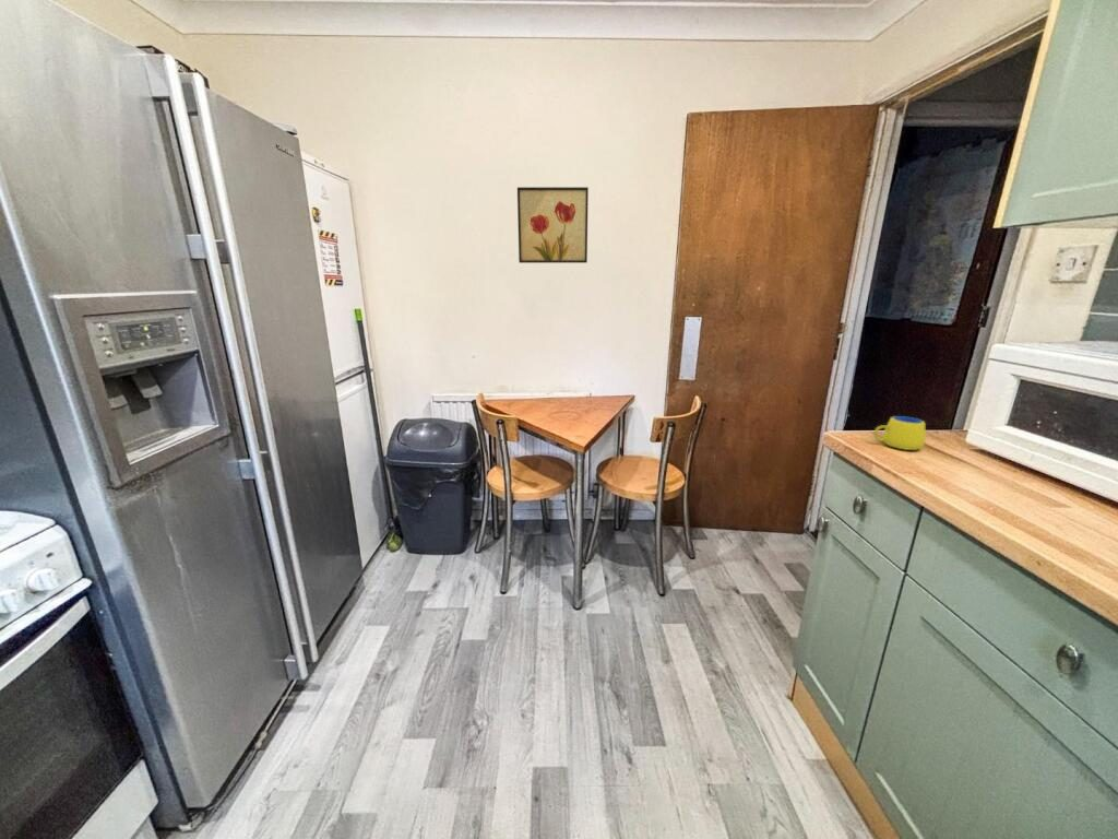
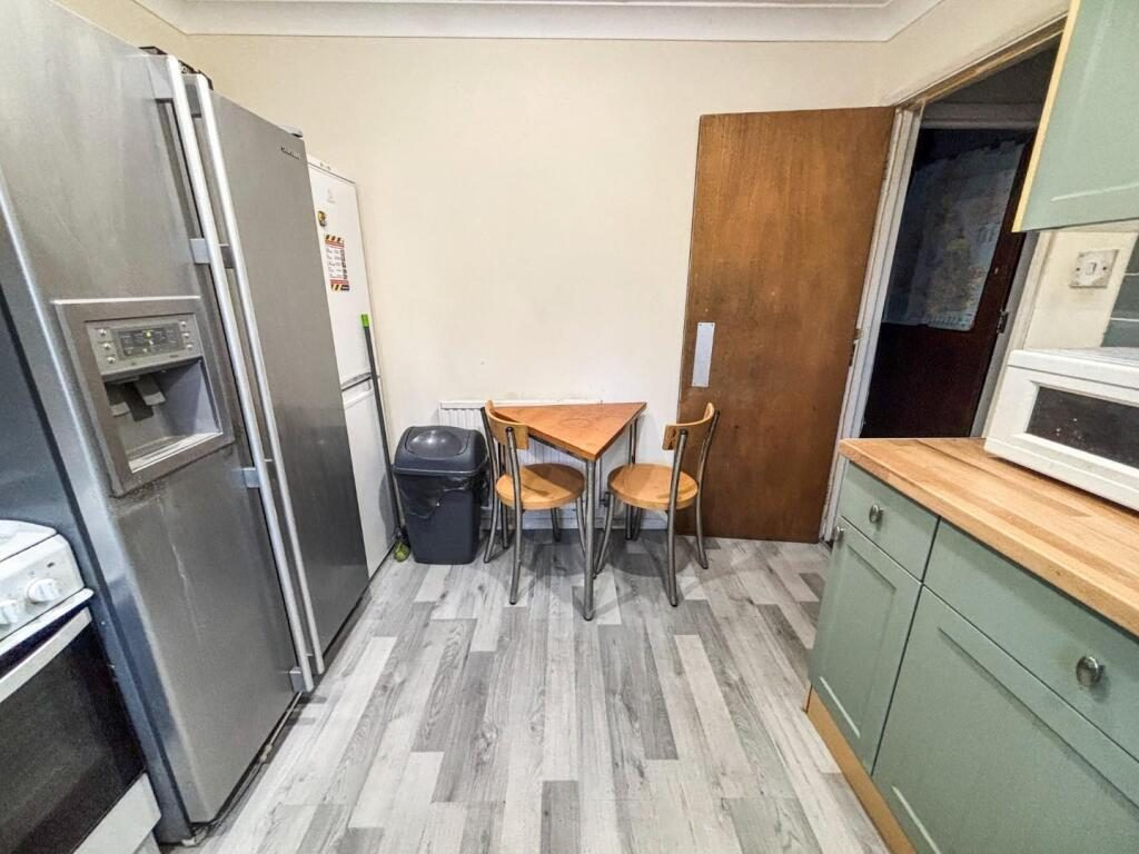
- mug [870,415,927,451]
- wall art [516,186,590,264]
